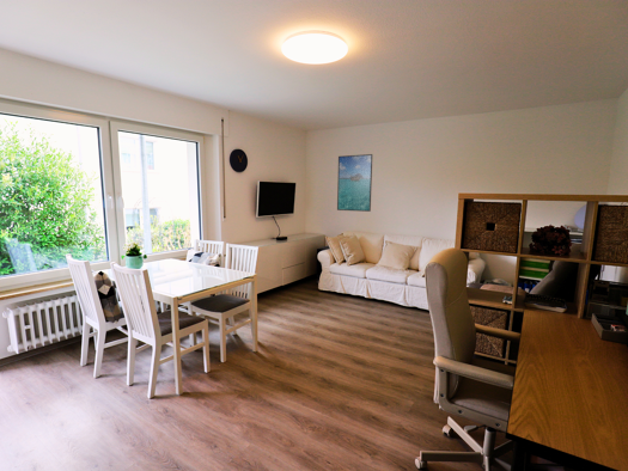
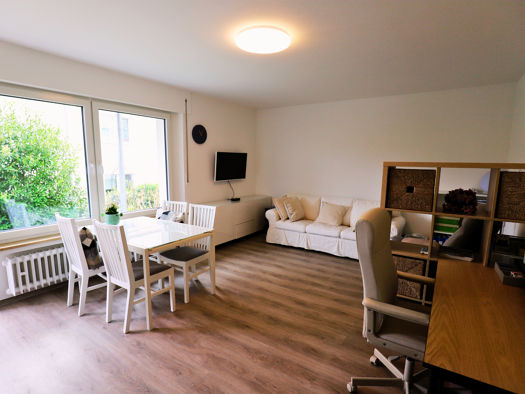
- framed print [336,153,373,213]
